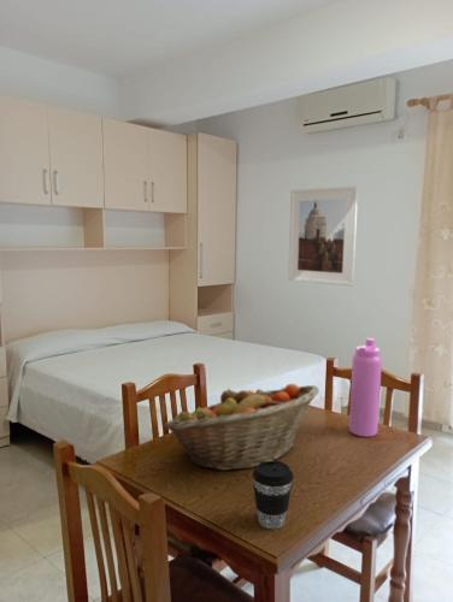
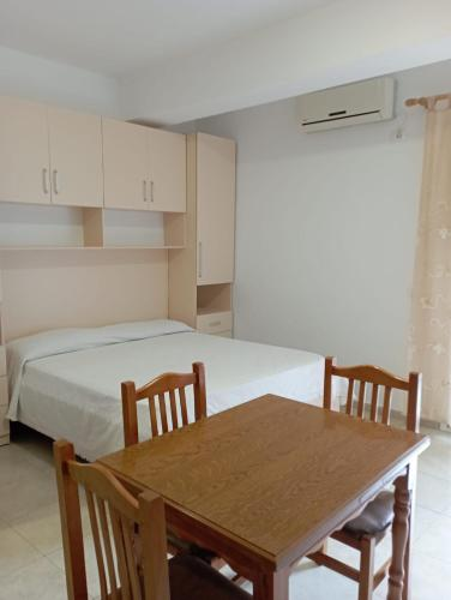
- coffee cup [252,460,294,530]
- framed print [287,185,359,288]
- fruit basket [163,383,320,472]
- water bottle [348,337,383,438]
